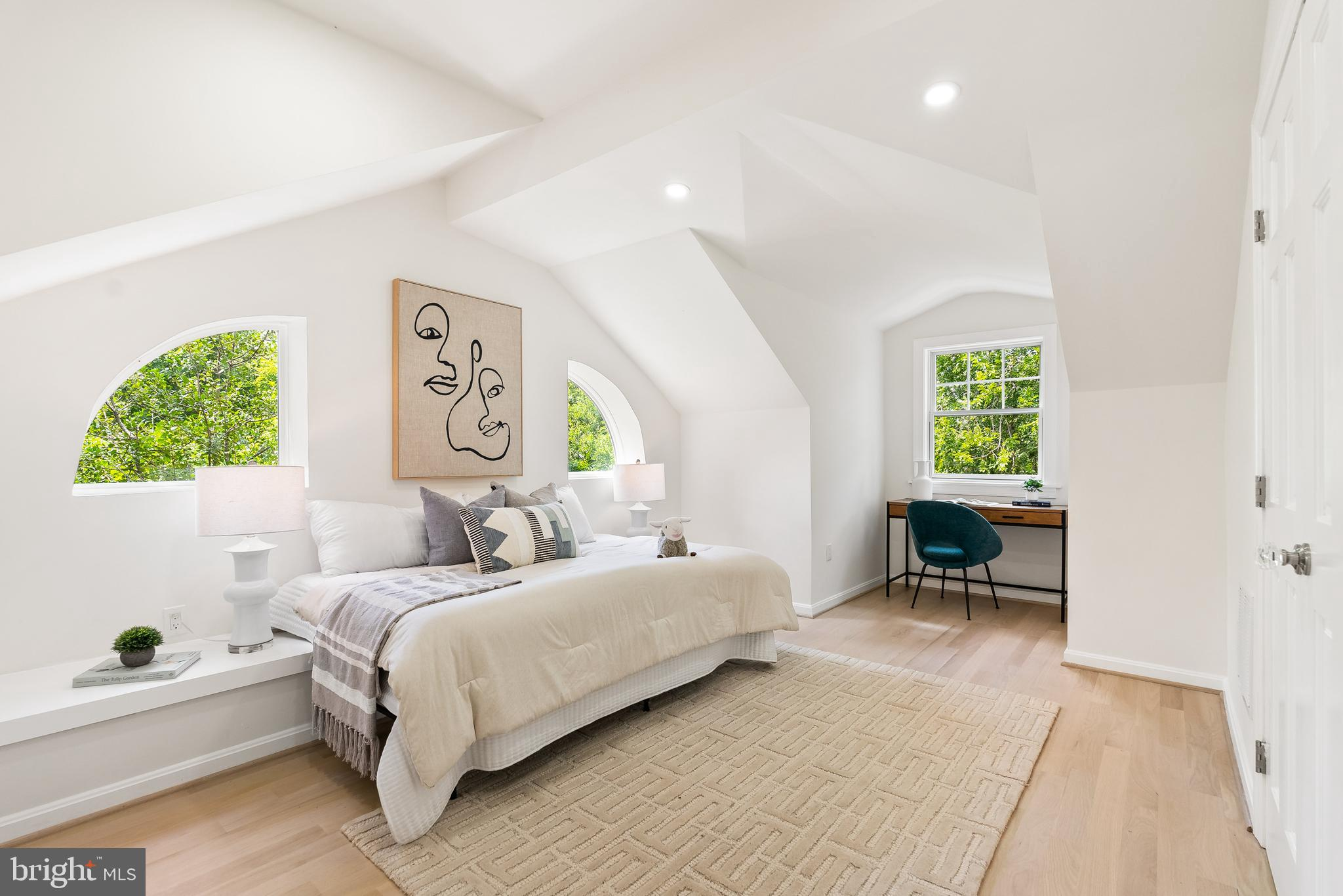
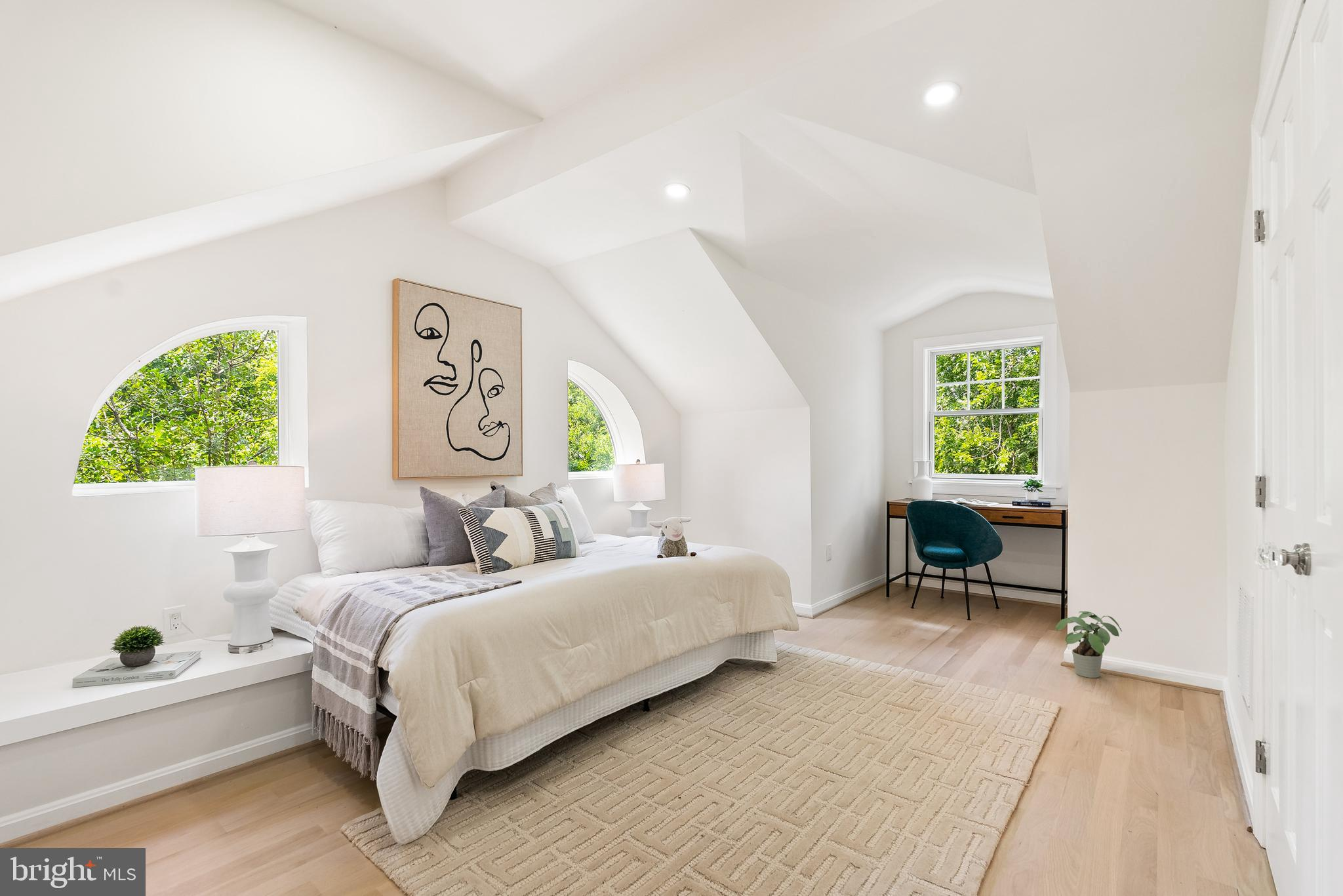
+ potted plant [1055,610,1123,678]
